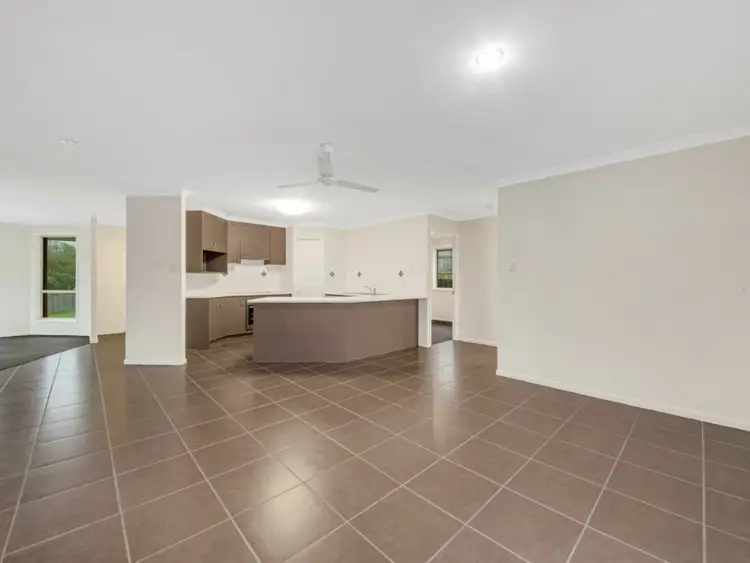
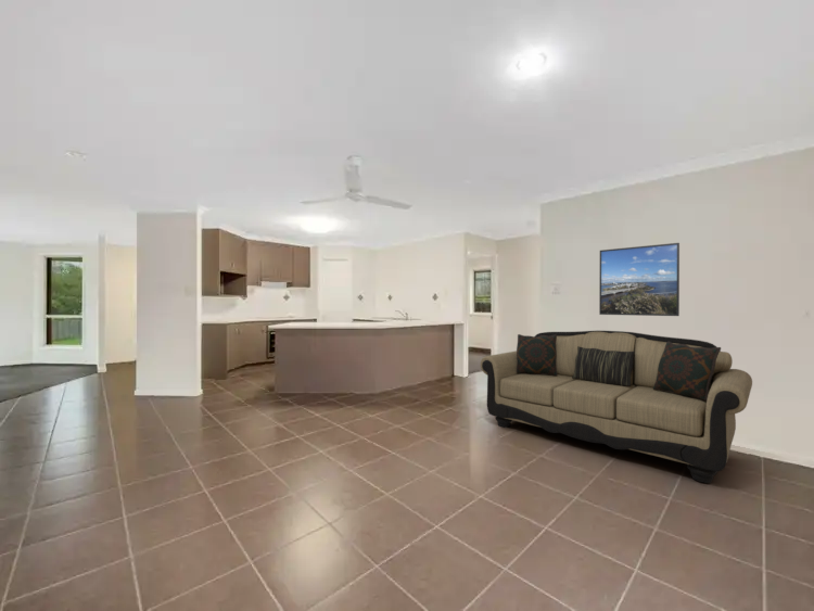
+ sofa [480,330,753,484]
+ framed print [598,242,681,317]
